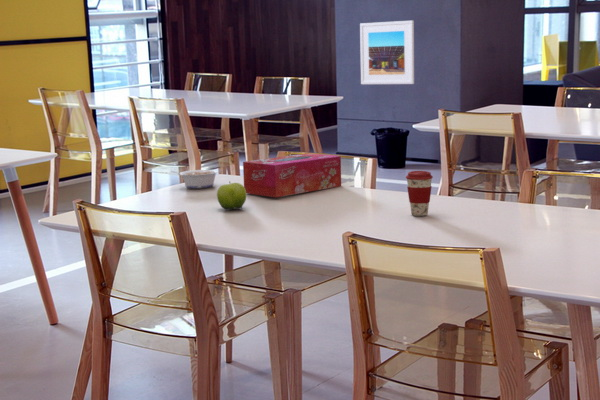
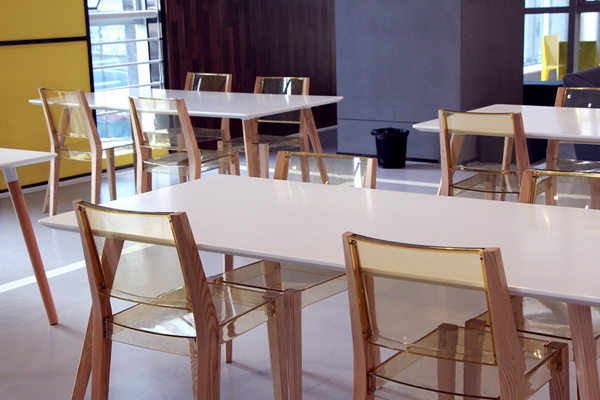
- tissue box [242,152,342,198]
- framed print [359,19,415,85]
- fruit [216,180,247,211]
- coffee cup [405,170,434,217]
- legume [170,169,219,189]
